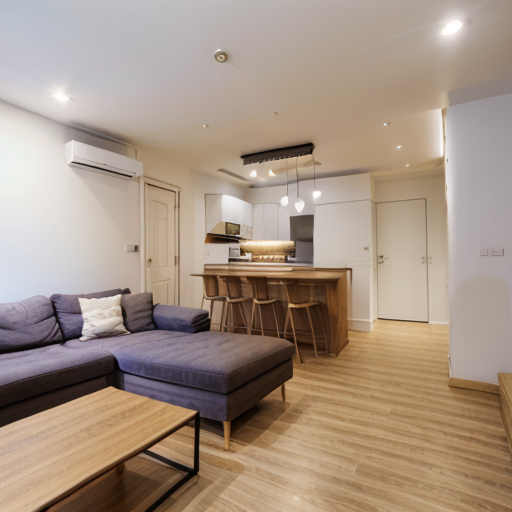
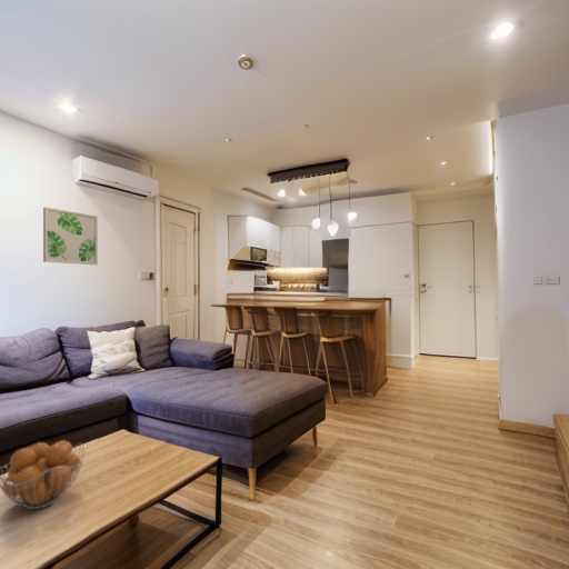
+ wall art [42,207,99,266]
+ fruit basket [0,439,87,510]
